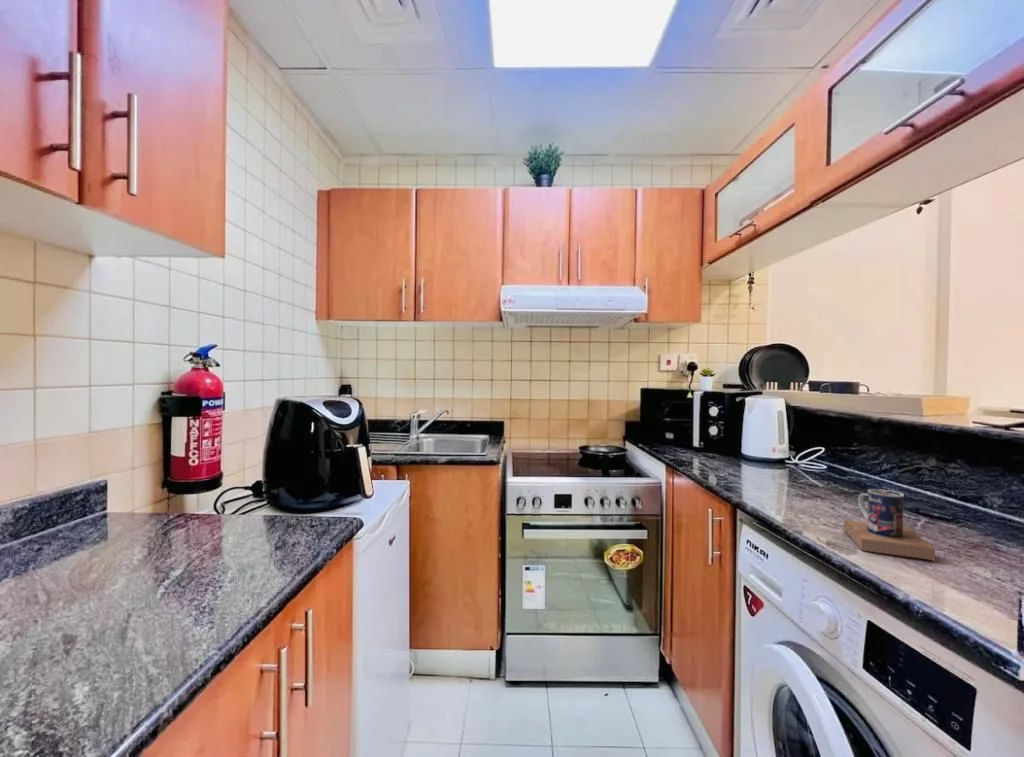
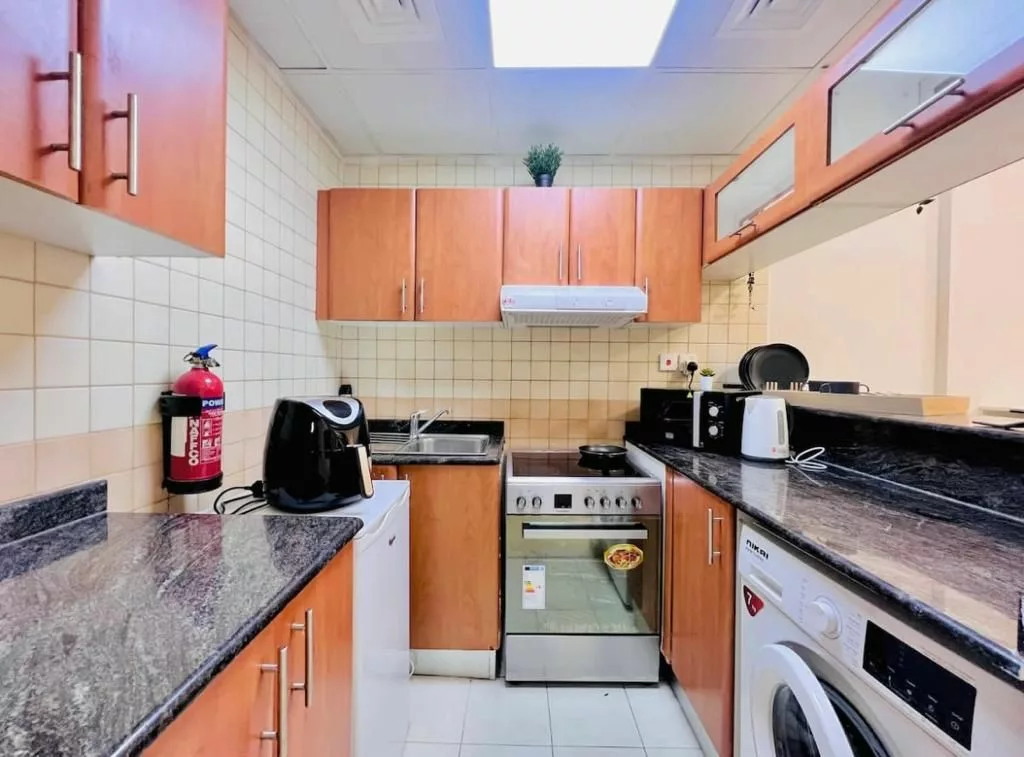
- mug [843,488,936,561]
